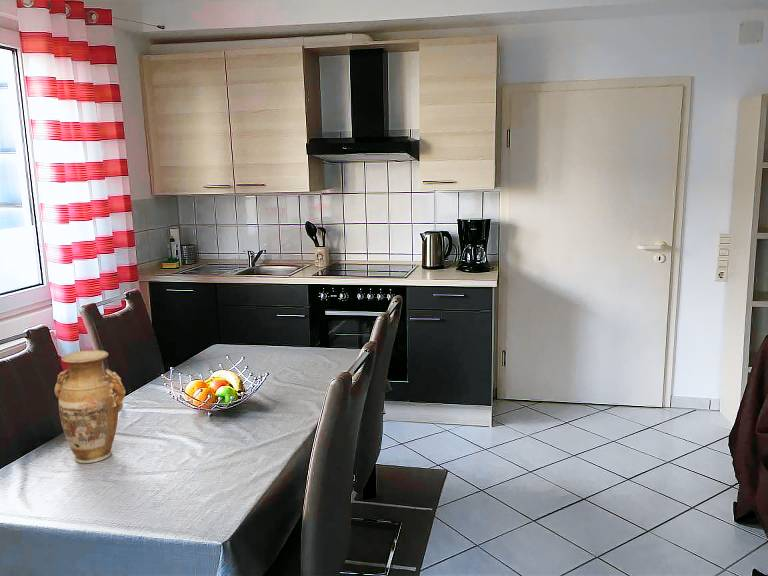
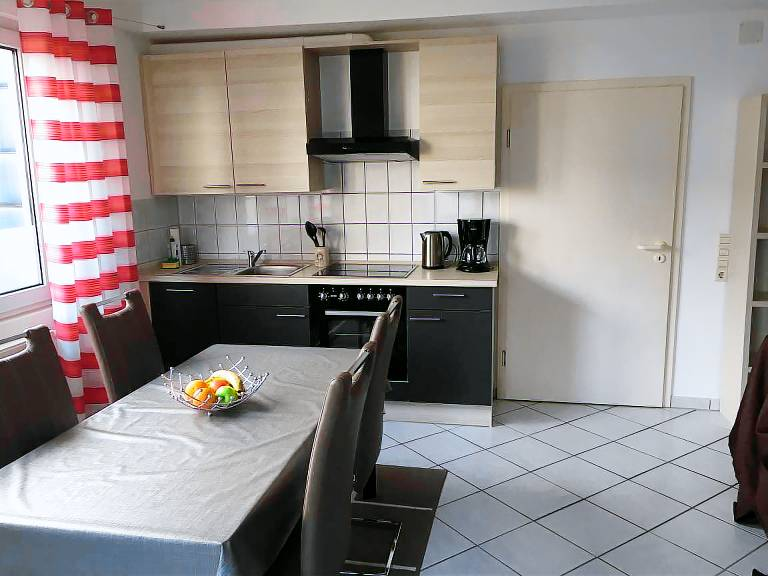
- vase [54,349,126,464]
